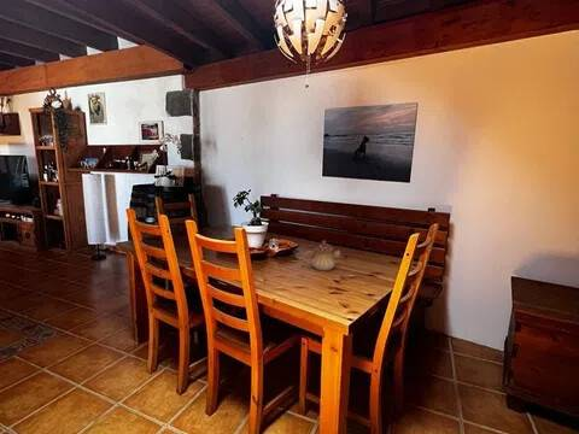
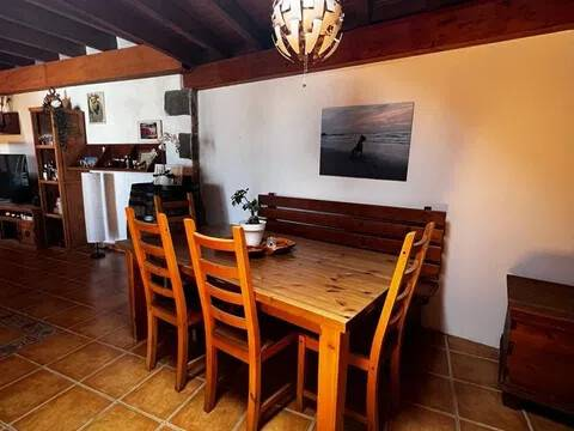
- teapot [303,239,341,271]
